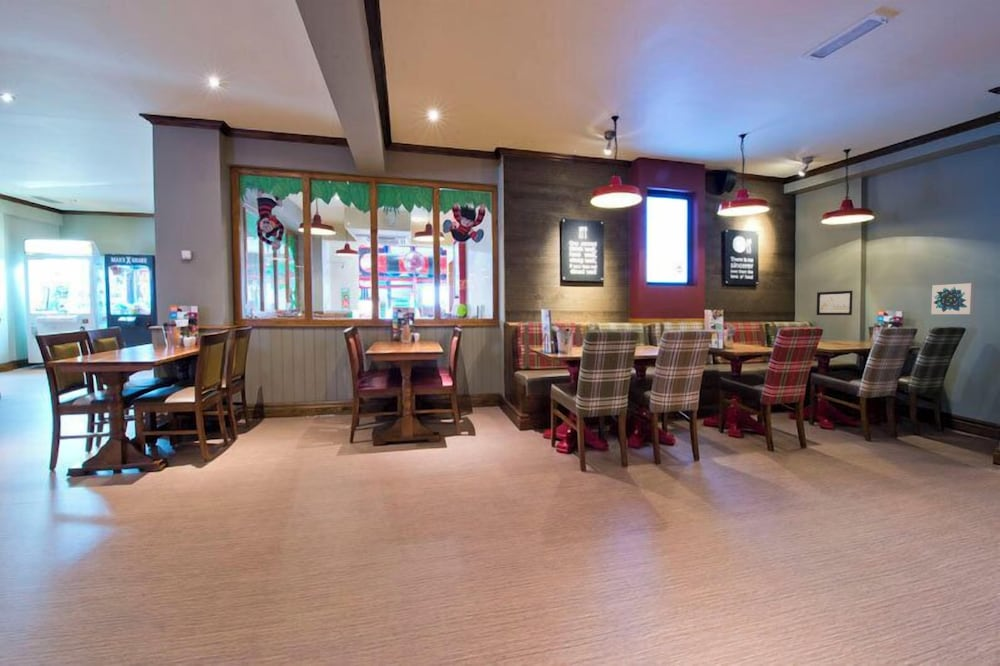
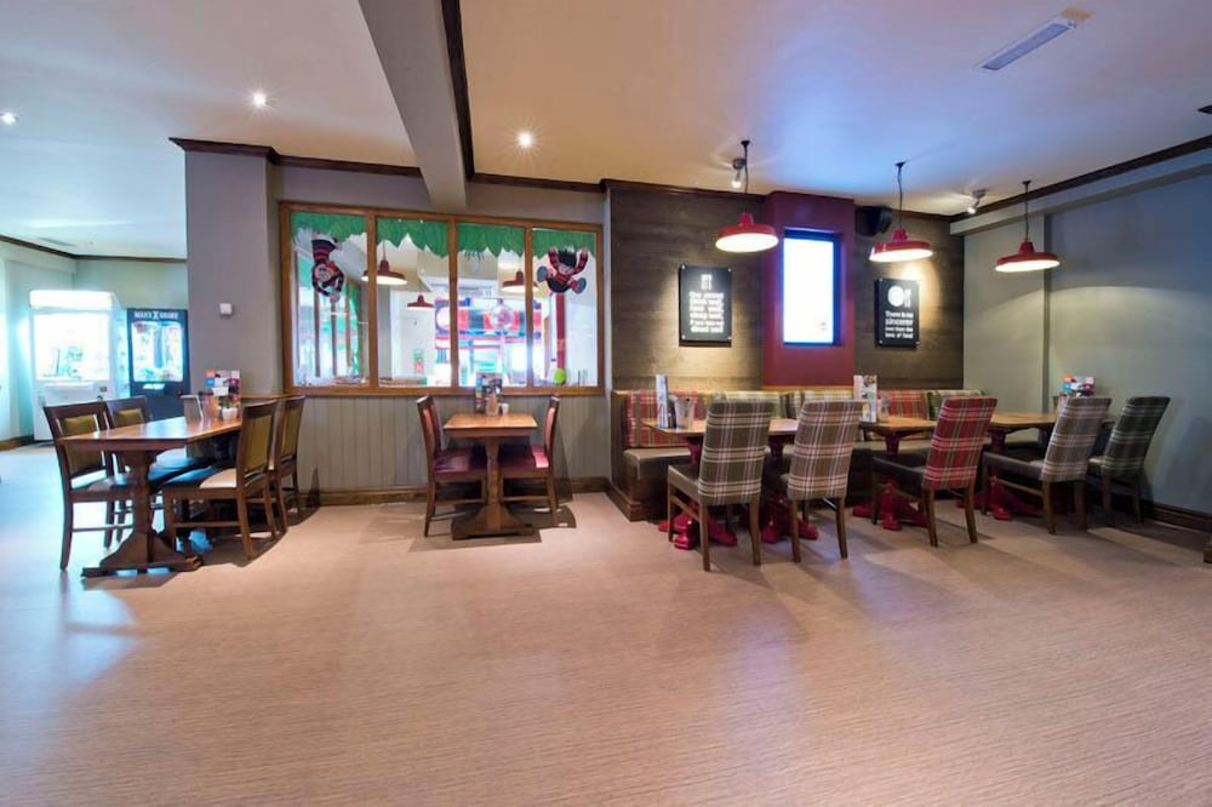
- wall art [930,282,975,315]
- wall art [816,290,854,316]
